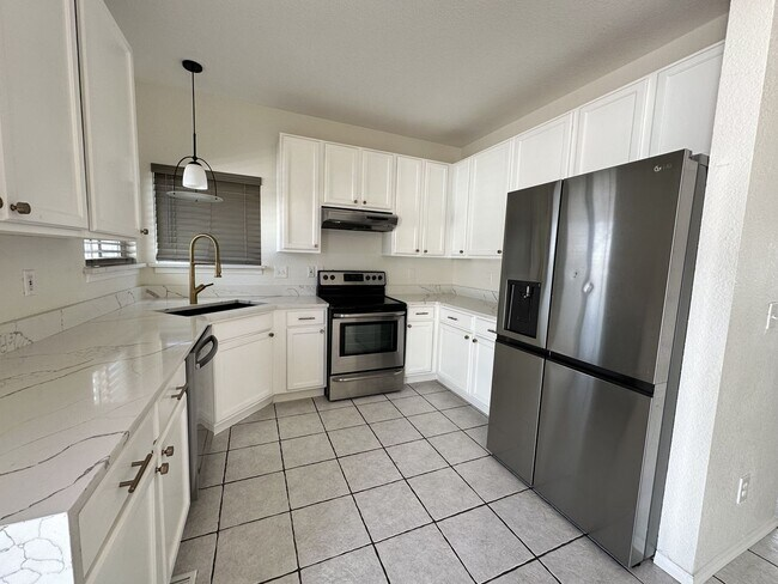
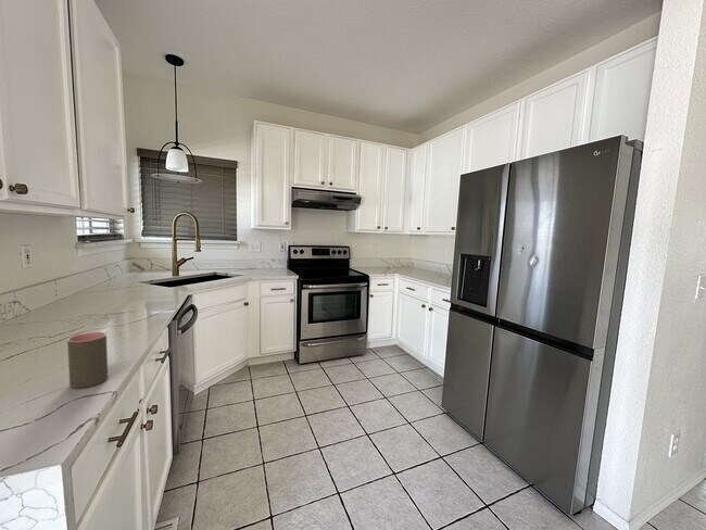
+ cup [66,331,109,390]
